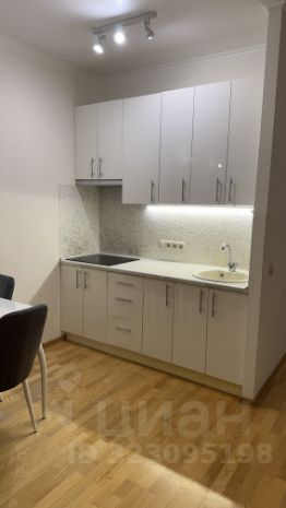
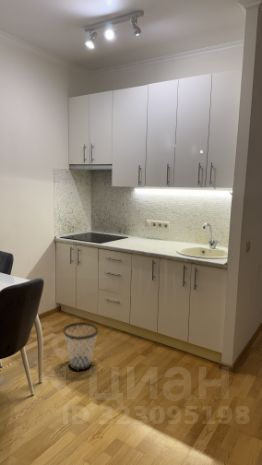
+ wastebasket [62,321,99,372]
